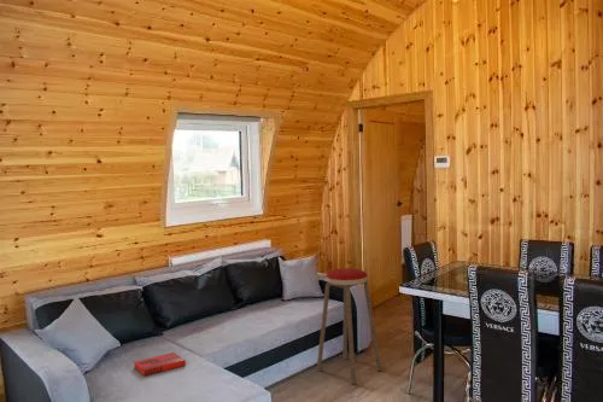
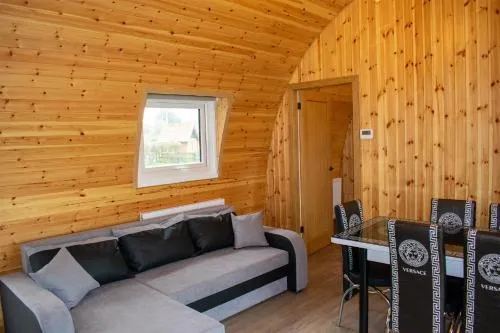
- hardback book [133,351,187,377]
- music stool [316,267,382,385]
